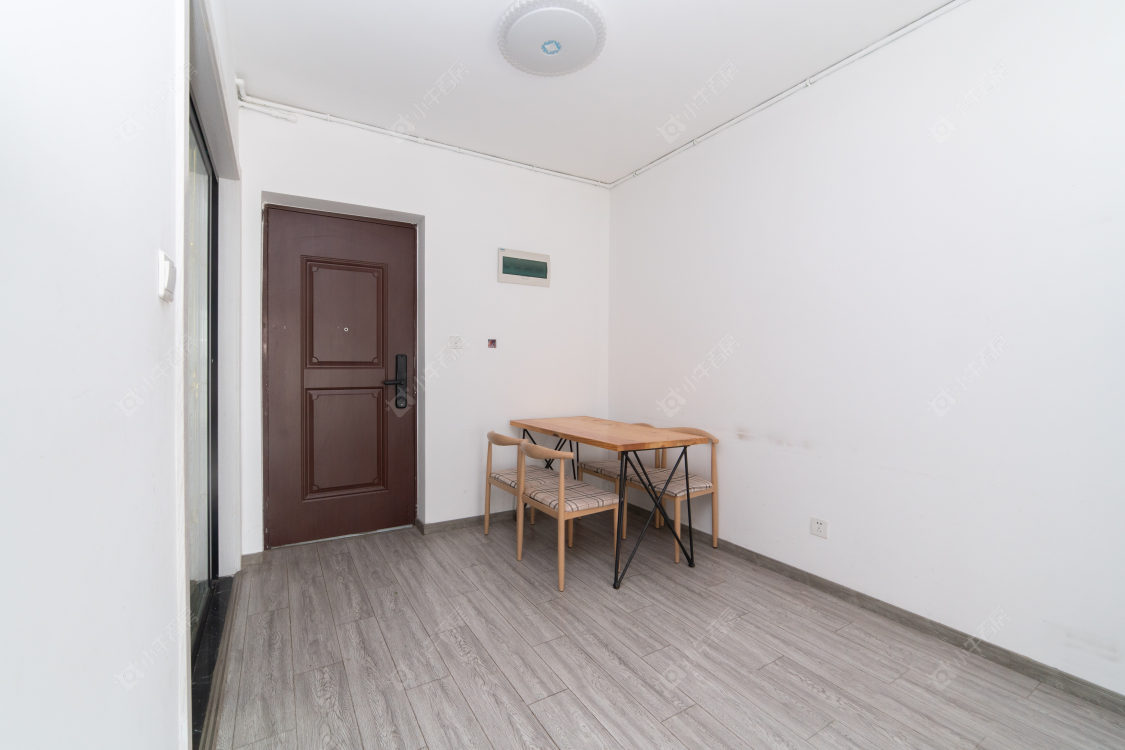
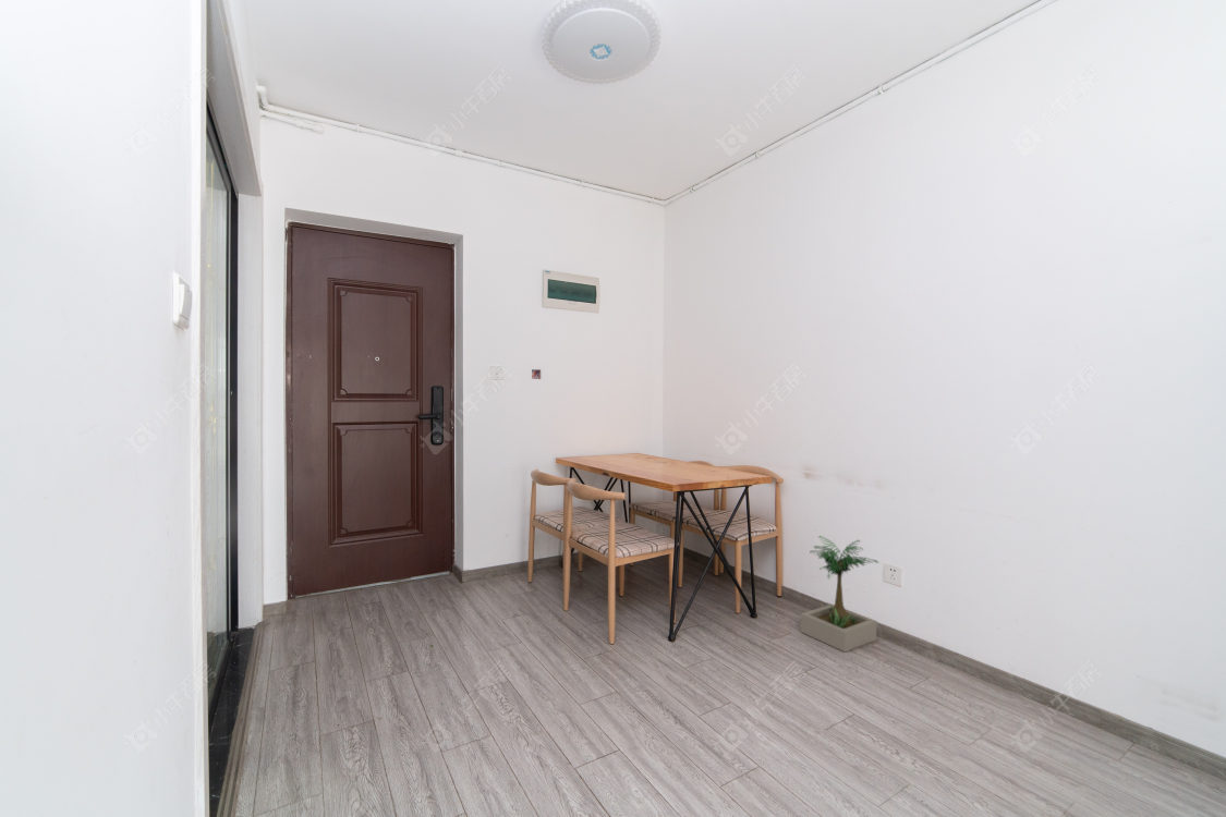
+ potted plant [799,535,881,653]
